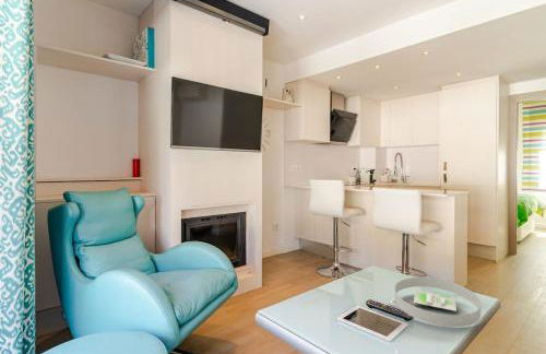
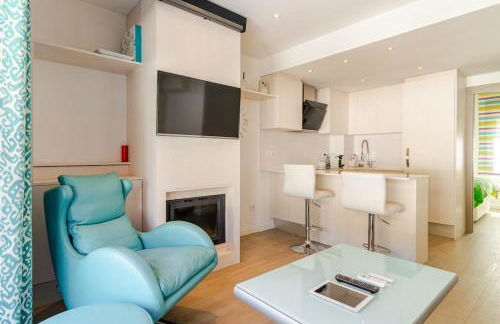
- decorative tray [394,276,483,328]
